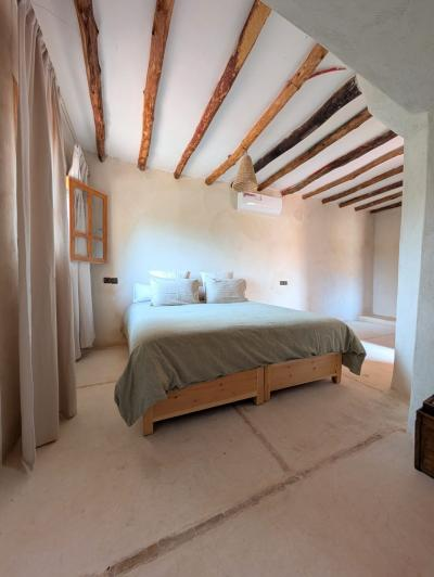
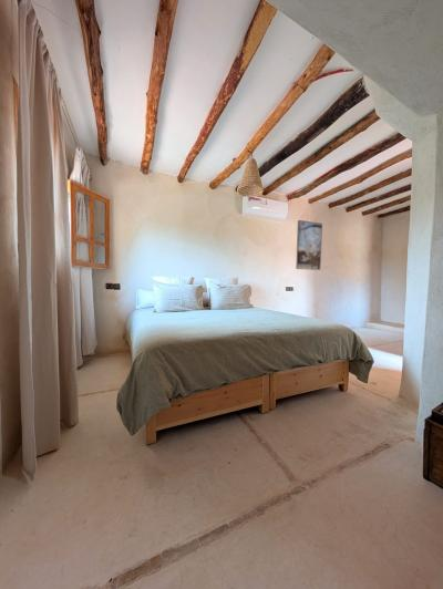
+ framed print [295,219,323,271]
